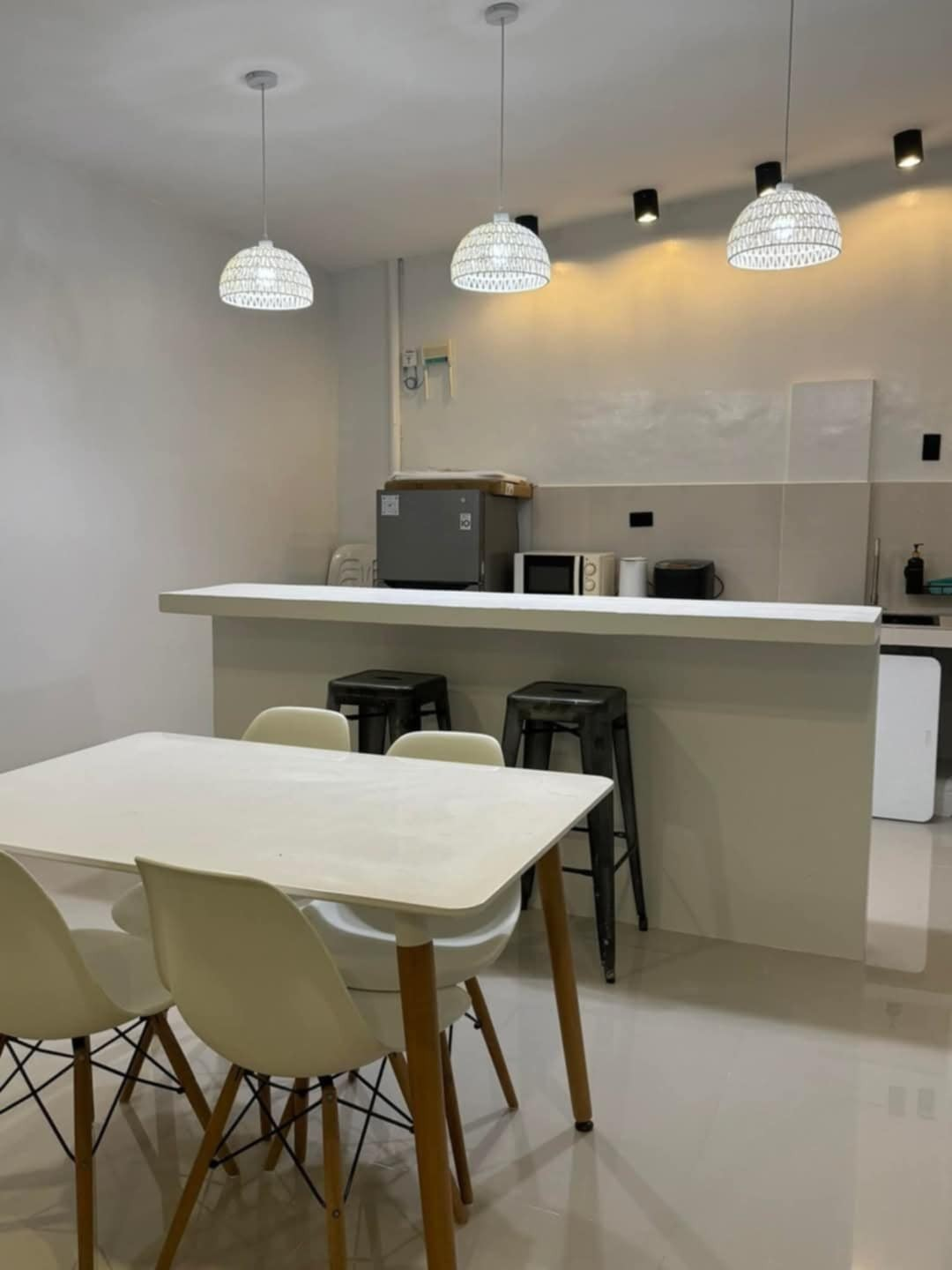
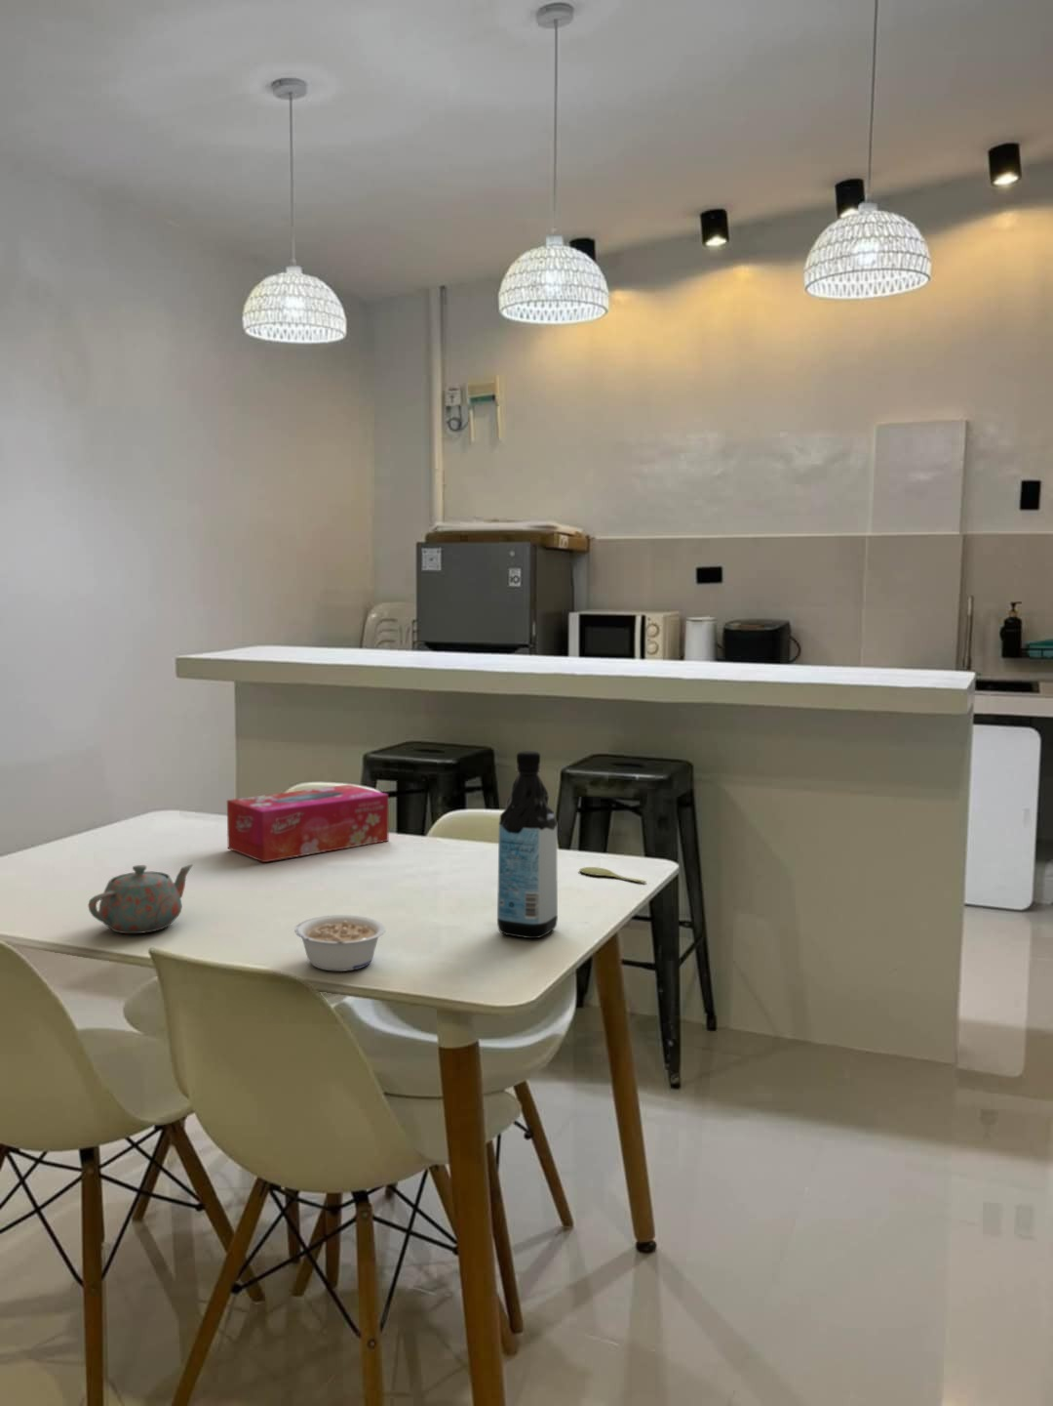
+ legume [293,914,386,972]
+ tissue box [227,784,389,864]
+ spoon [578,866,647,883]
+ water bottle [497,749,559,939]
+ teapot [86,865,194,934]
